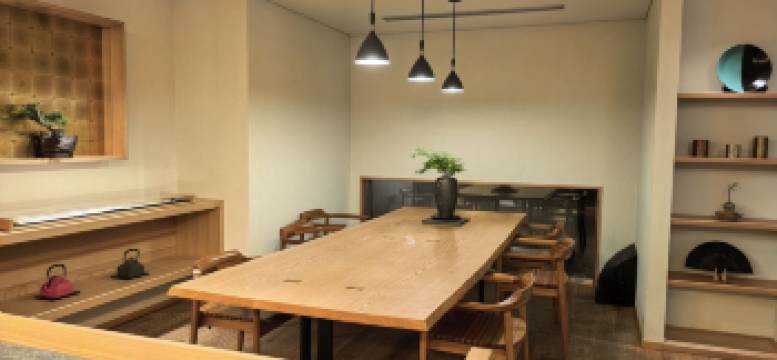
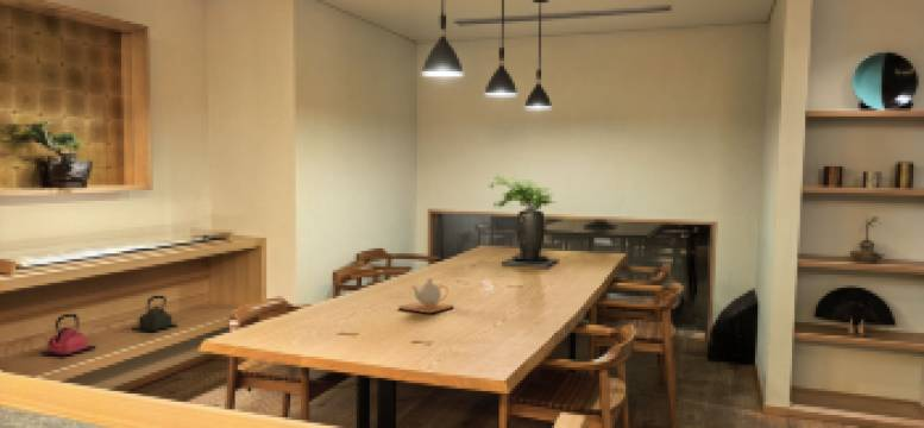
+ teapot [397,277,455,314]
